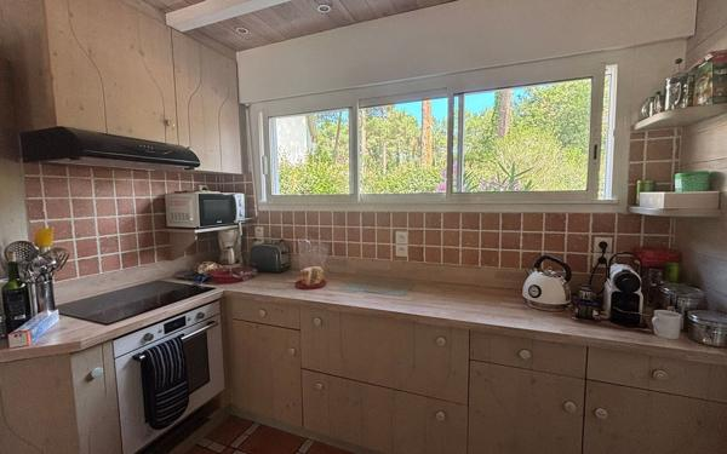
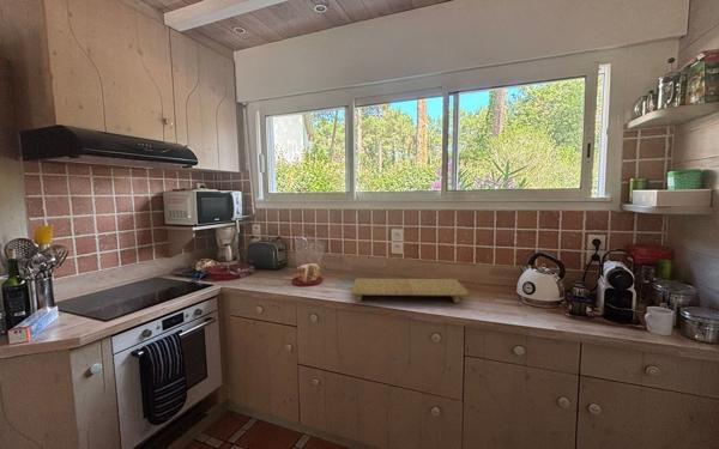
+ cutting board [351,278,470,304]
